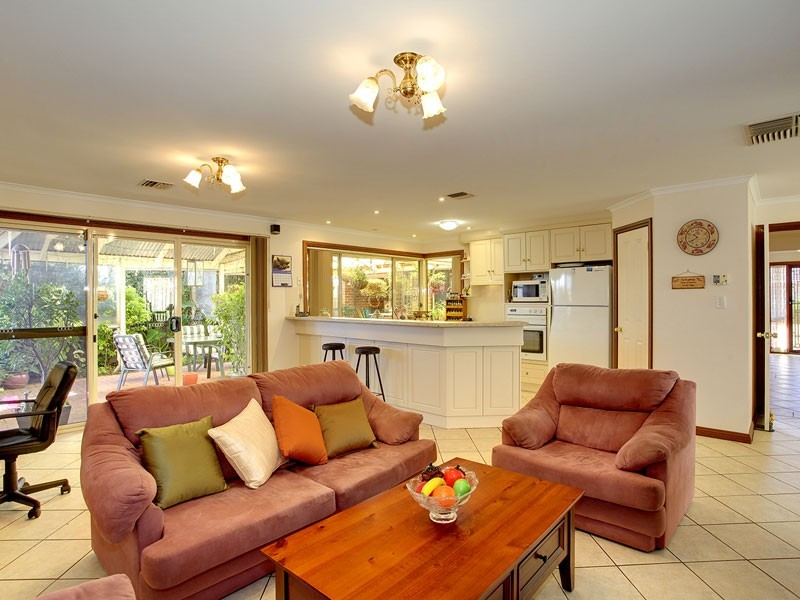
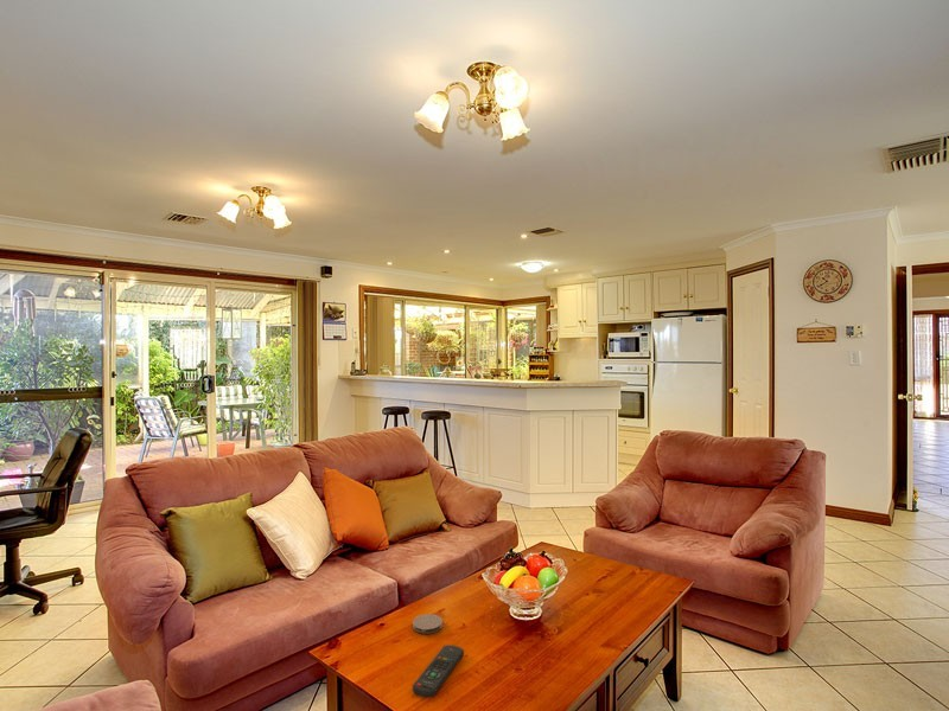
+ coaster [412,613,444,635]
+ remote control [412,643,465,698]
